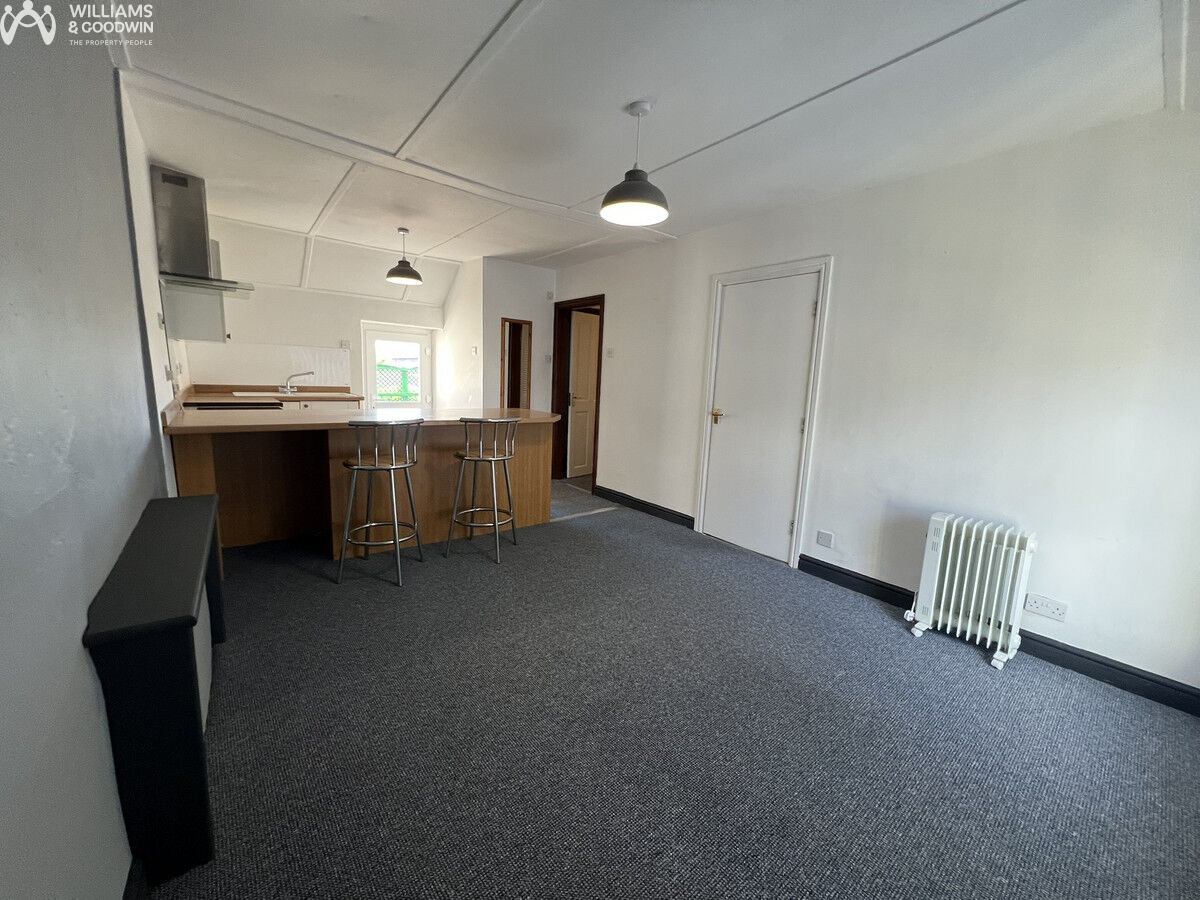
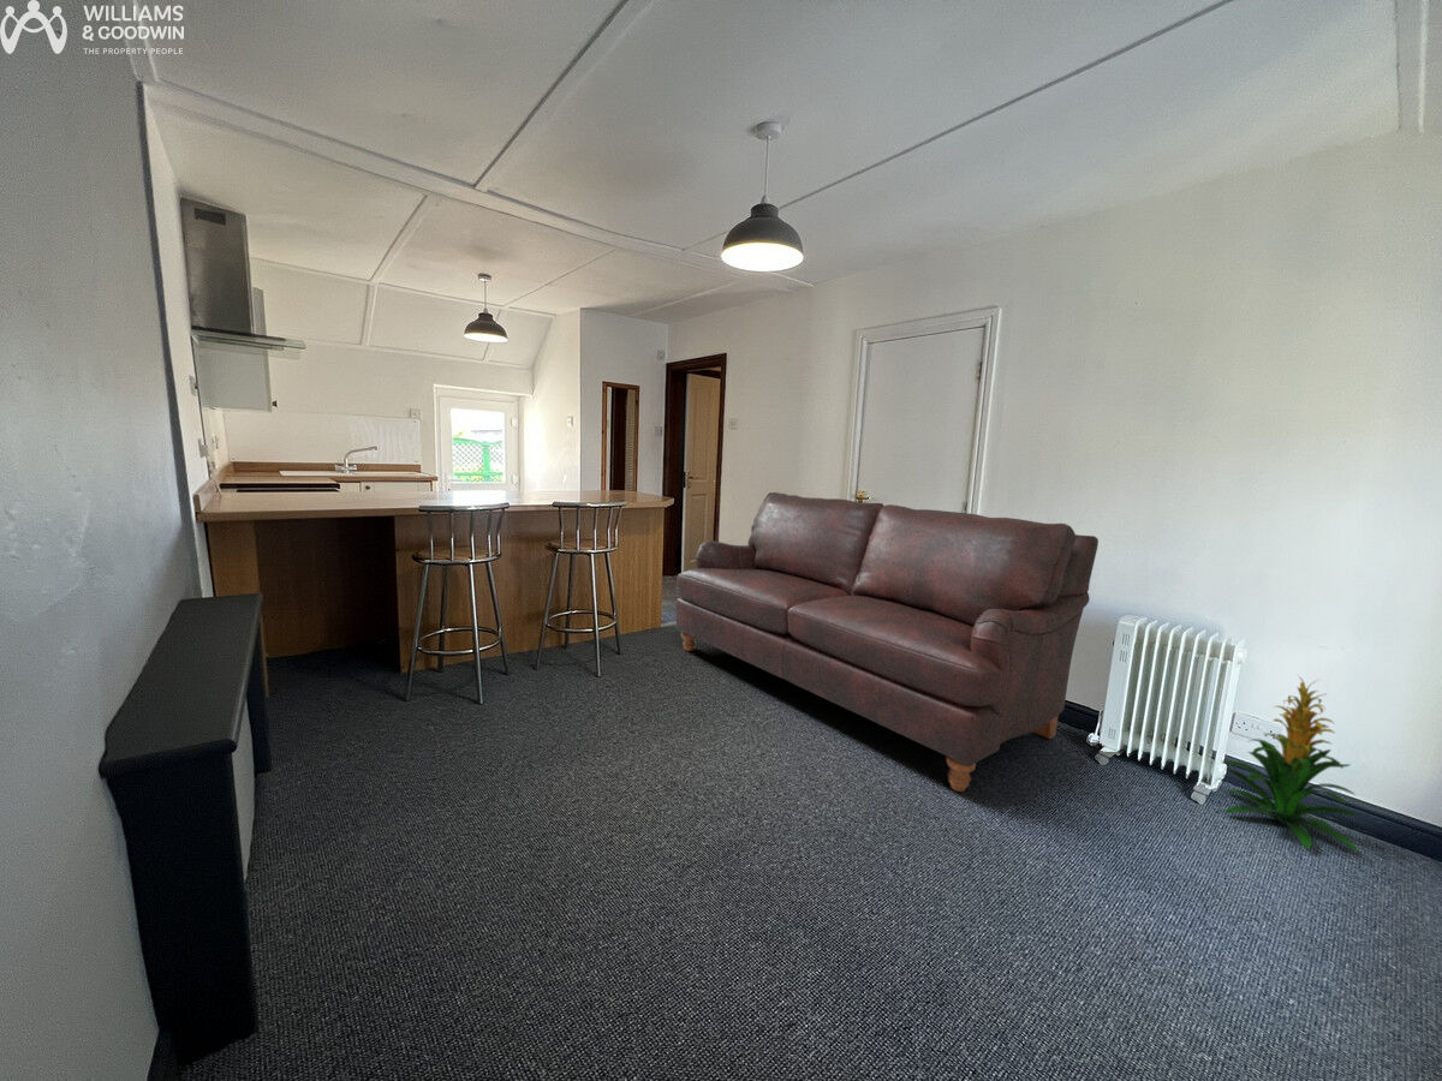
+ indoor plant [1220,674,1359,853]
+ sofa [674,491,1100,793]
